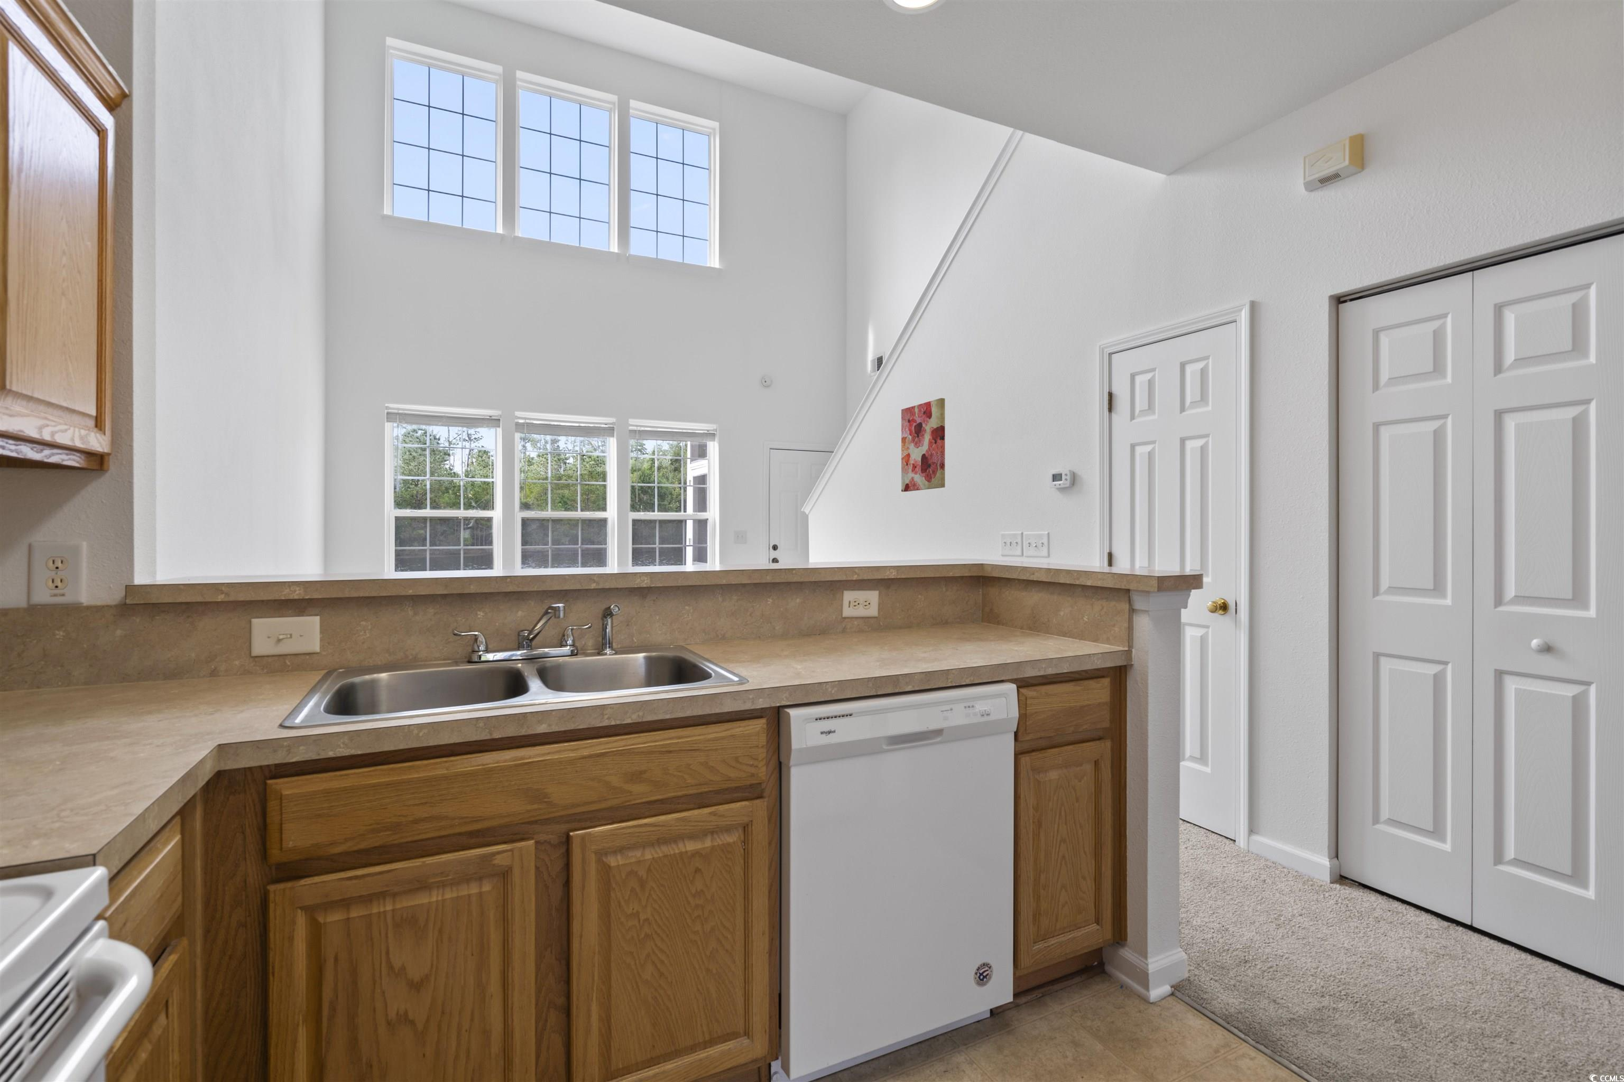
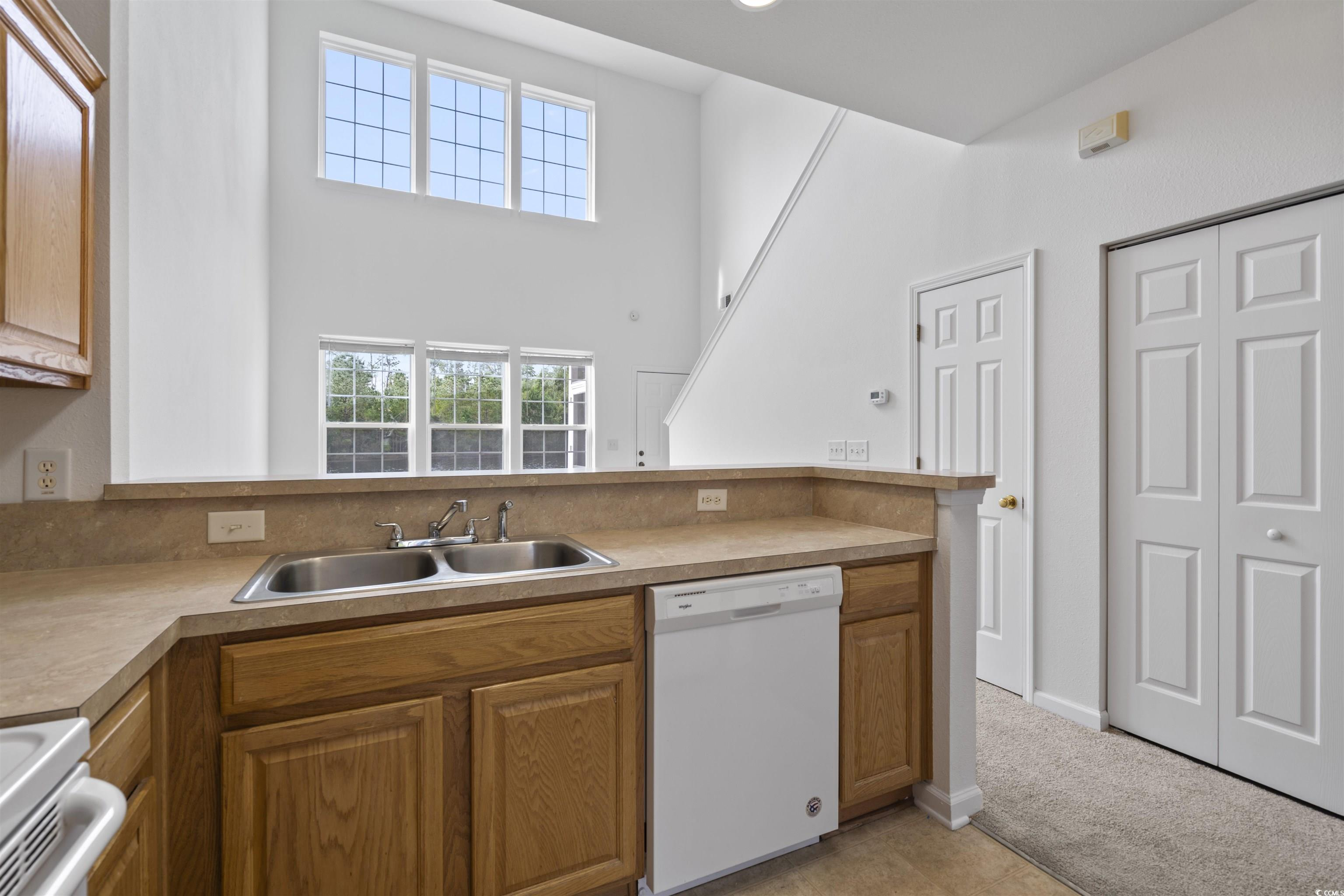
- wall art [901,397,946,493]
